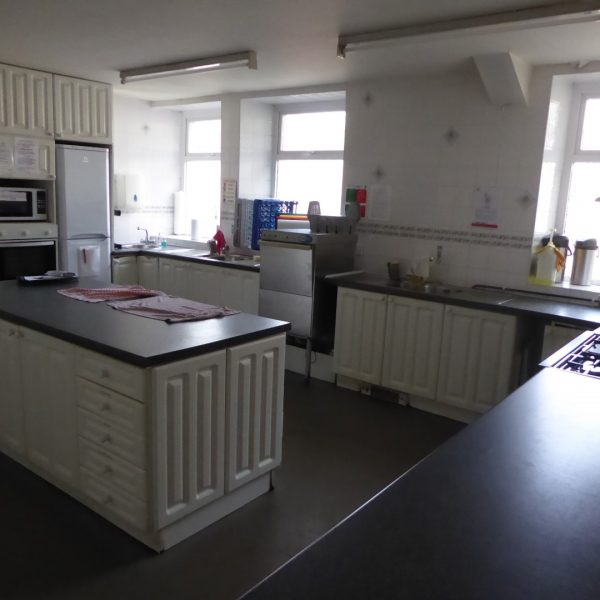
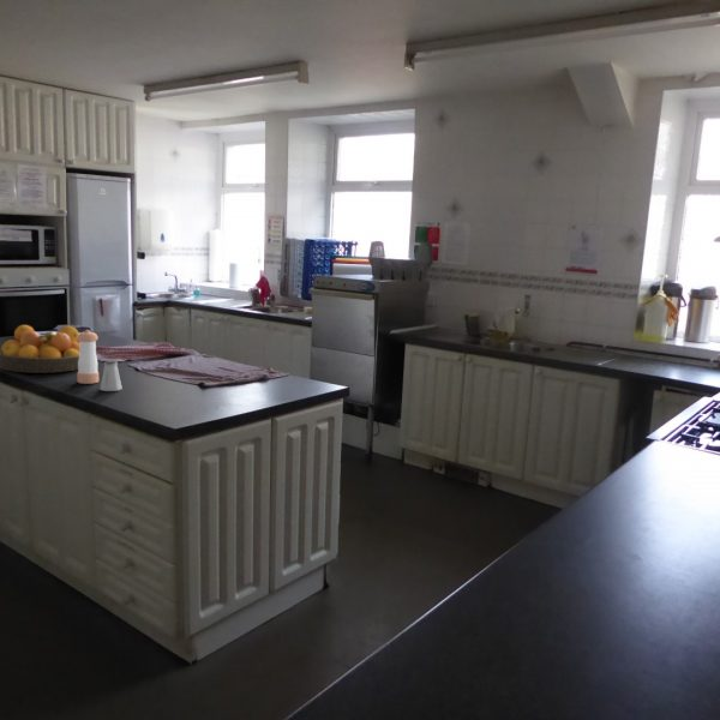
+ fruit bowl [0,324,82,374]
+ pepper shaker [76,329,100,385]
+ saltshaker [98,359,124,392]
